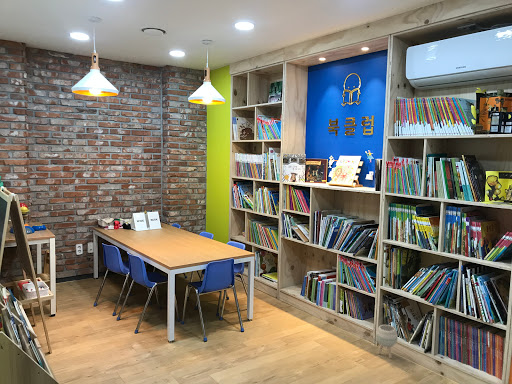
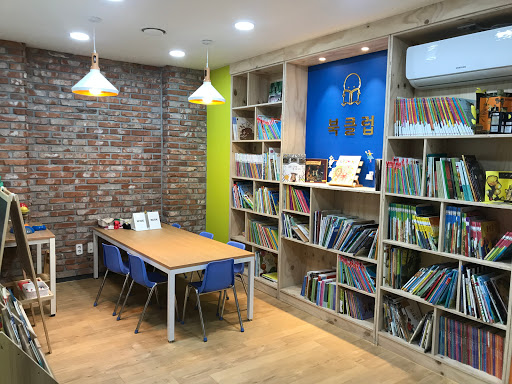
- planter [375,324,398,359]
